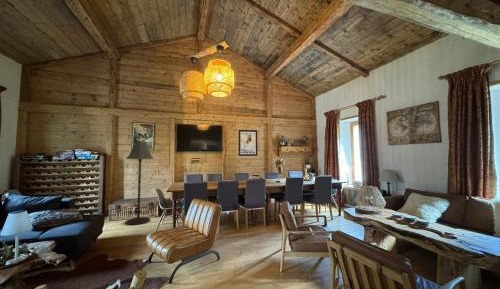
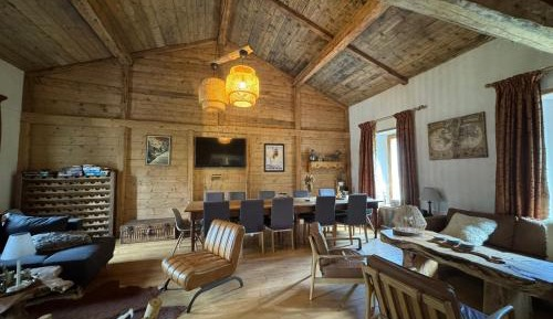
- floor lamp [125,140,155,226]
